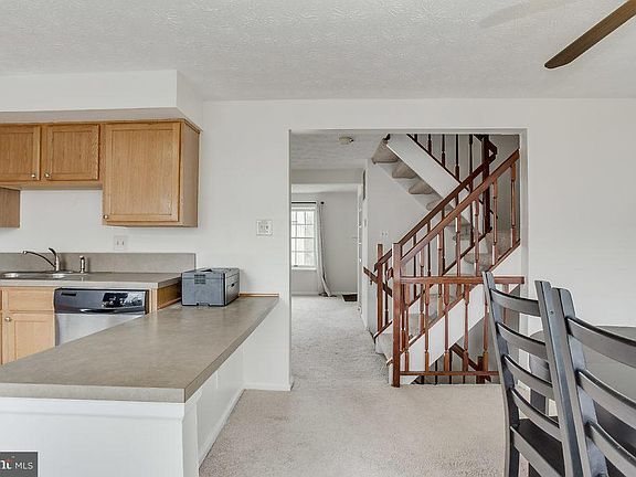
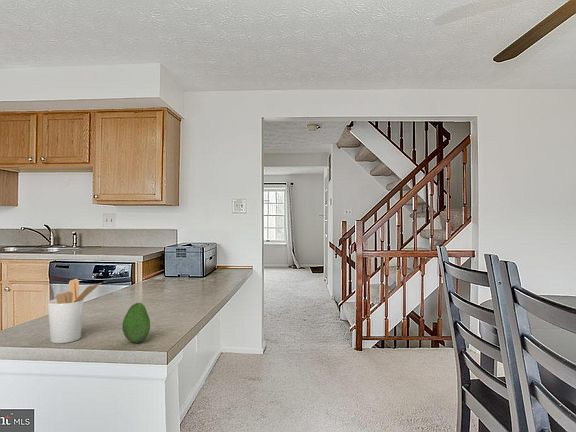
+ fruit [121,302,151,344]
+ utensil holder [47,278,102,344]
